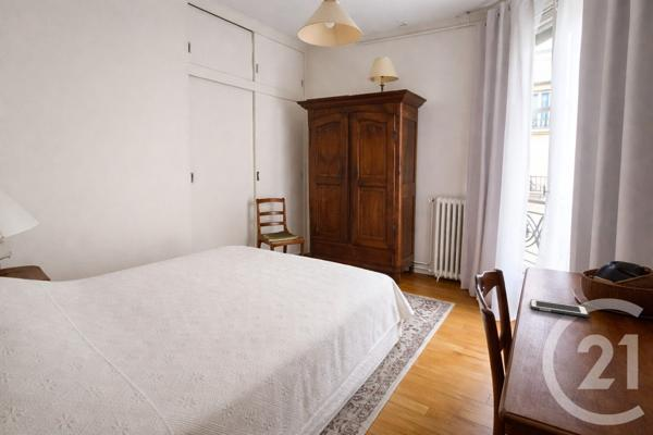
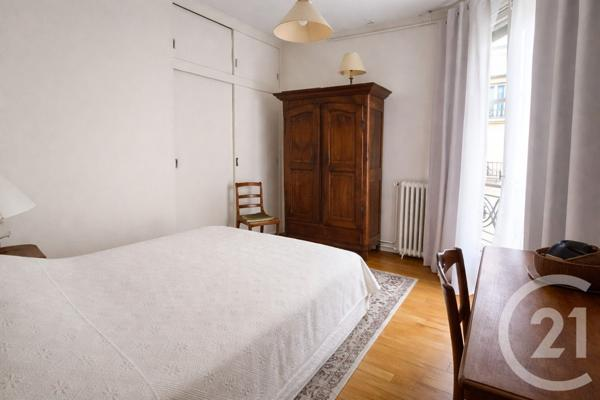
- cell phone [529,298,590,318]
